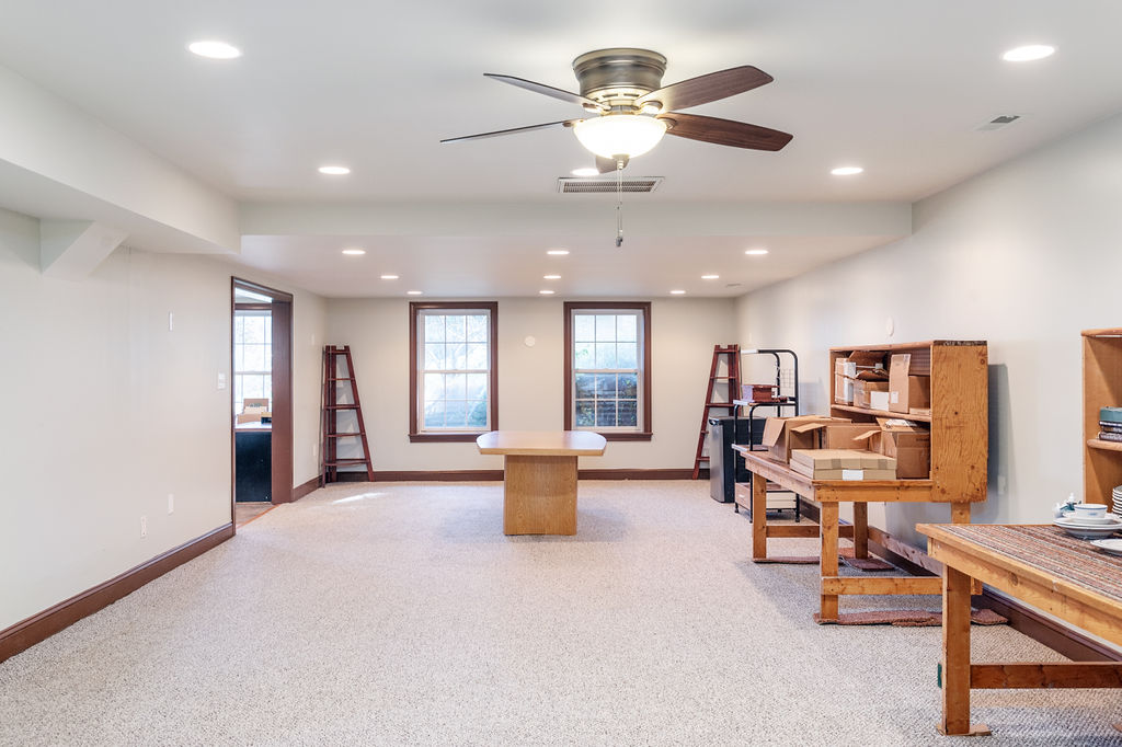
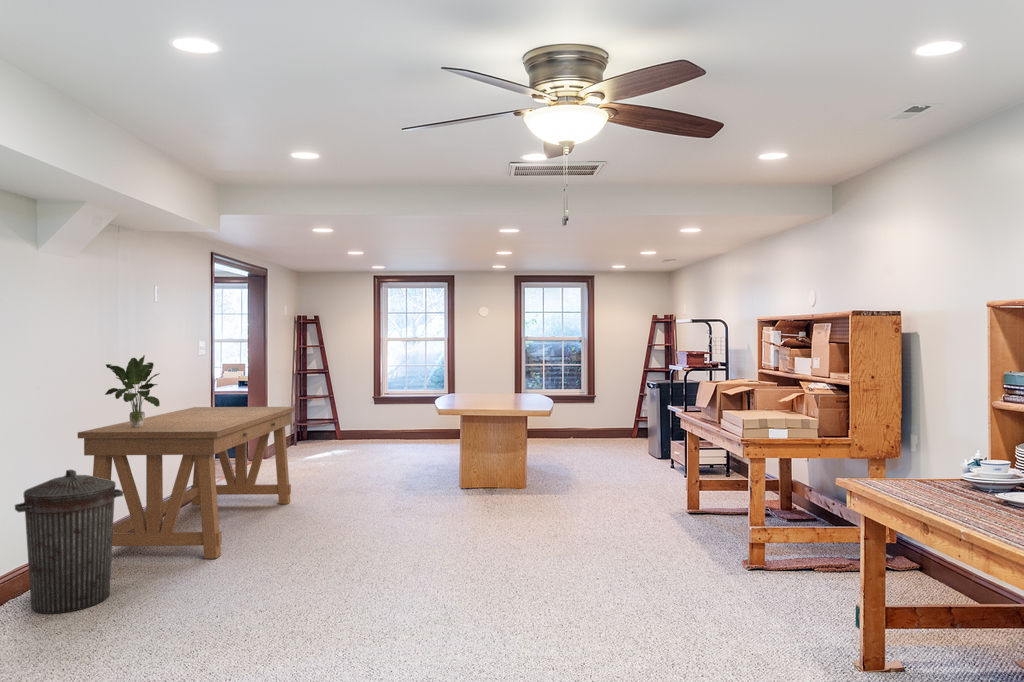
+ potted plant [104,354,161,427]
+ trash can [14,469,124,615]
+ desk [77,406,296,560]
